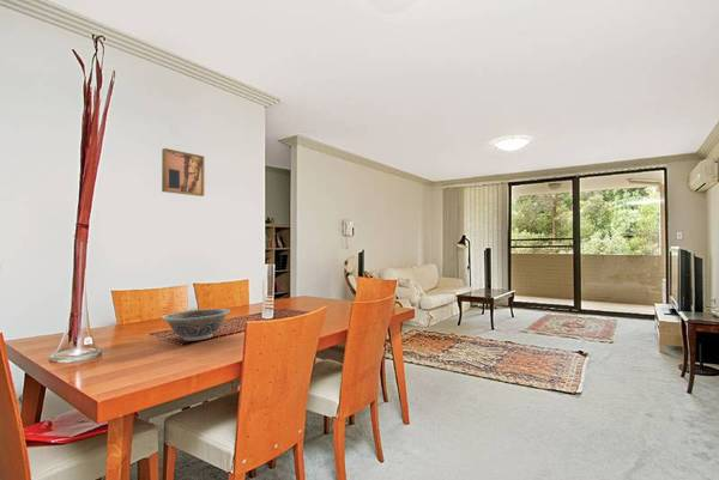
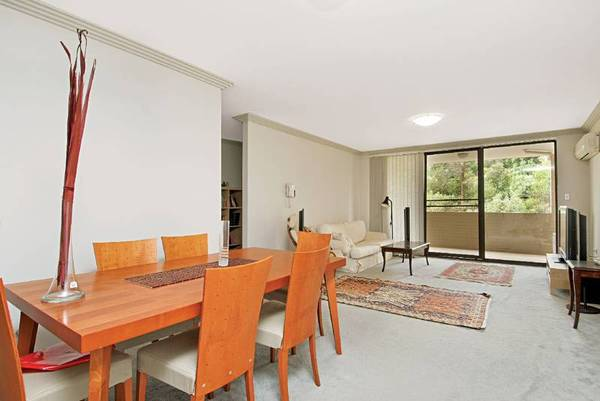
- decorative bowl [161,308,231,342]
- wall art [161,147,205,198]
